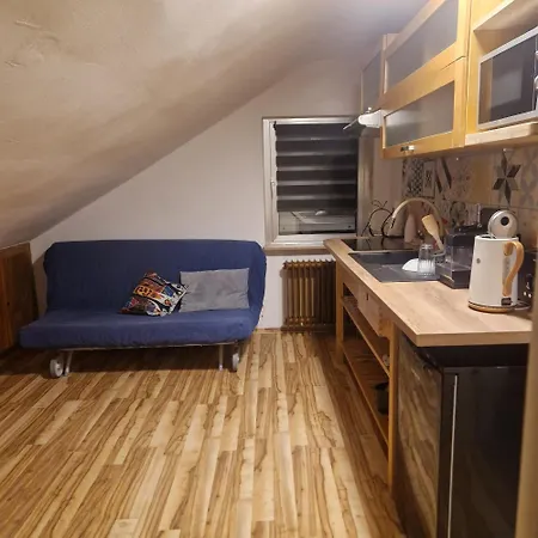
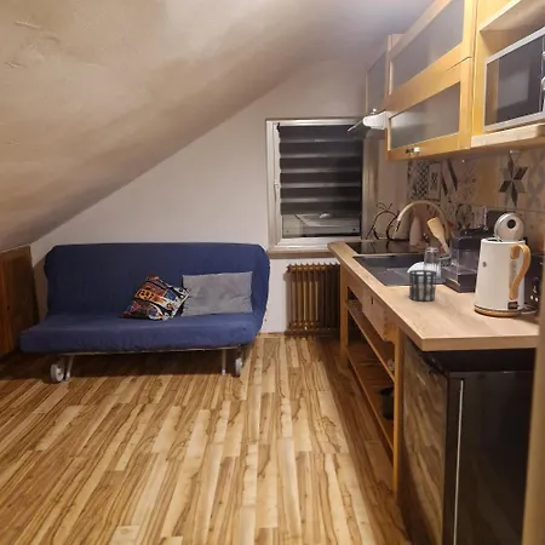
+ cup [408,269,438,302]
